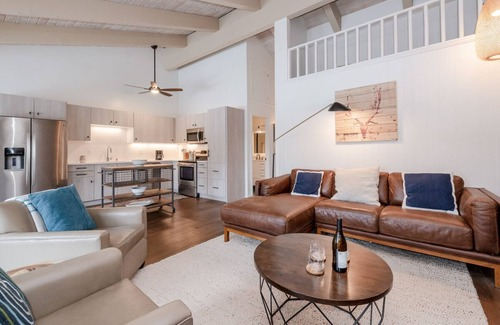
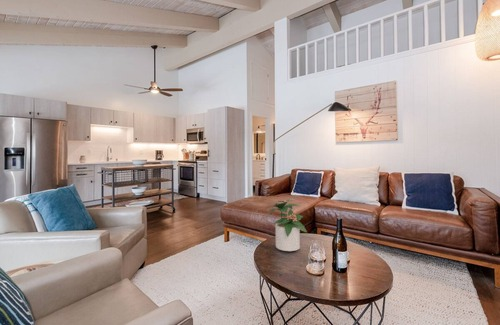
+ potted plant [264,198,308,252]
